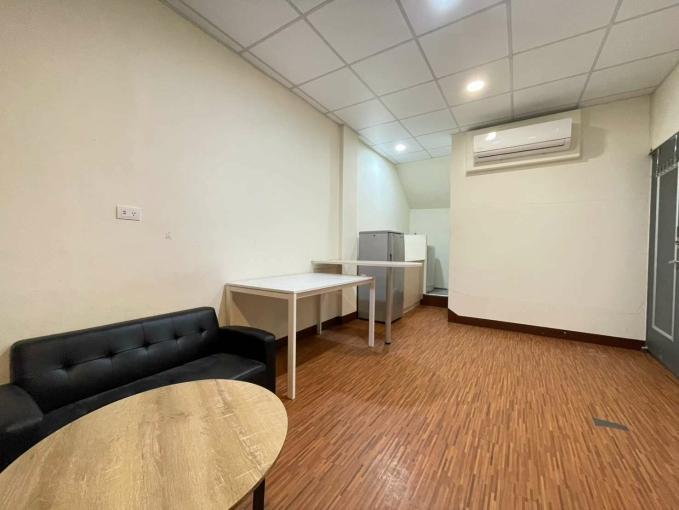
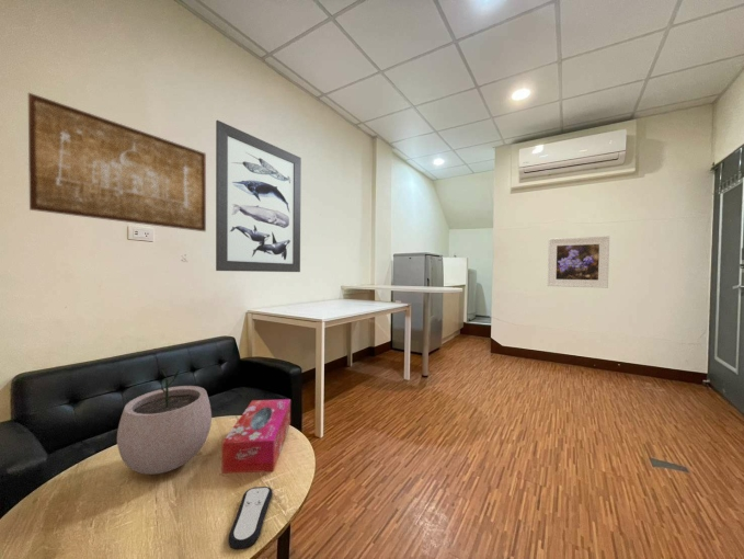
+ wall art [215,119,302,273]
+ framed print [547,235,610,289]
+ plant pot [116,368,213,476]
+ wall art [27,92,207,232]
+ tissue box [221,398,291,474]
+ remote control [227,486,274,550]
